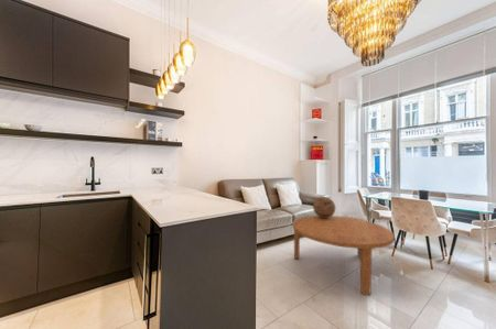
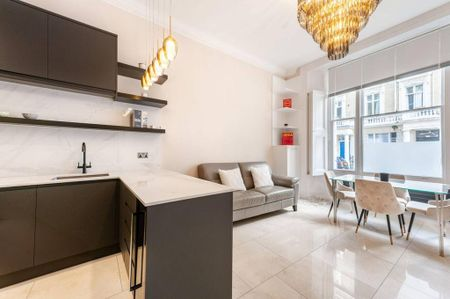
- coffee table [292,215,396,296]
- decorative sphere [312,196,336,218]
